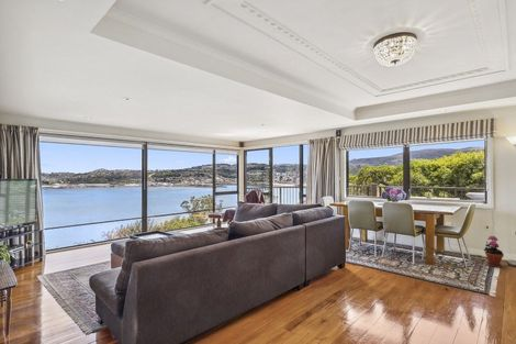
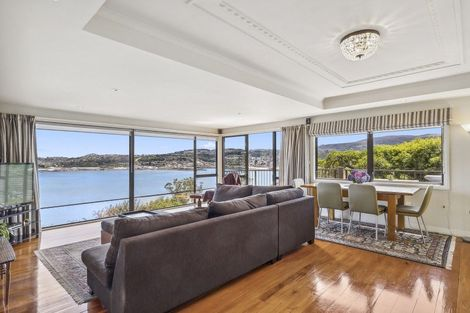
- potted plant [483,235,505,268]
